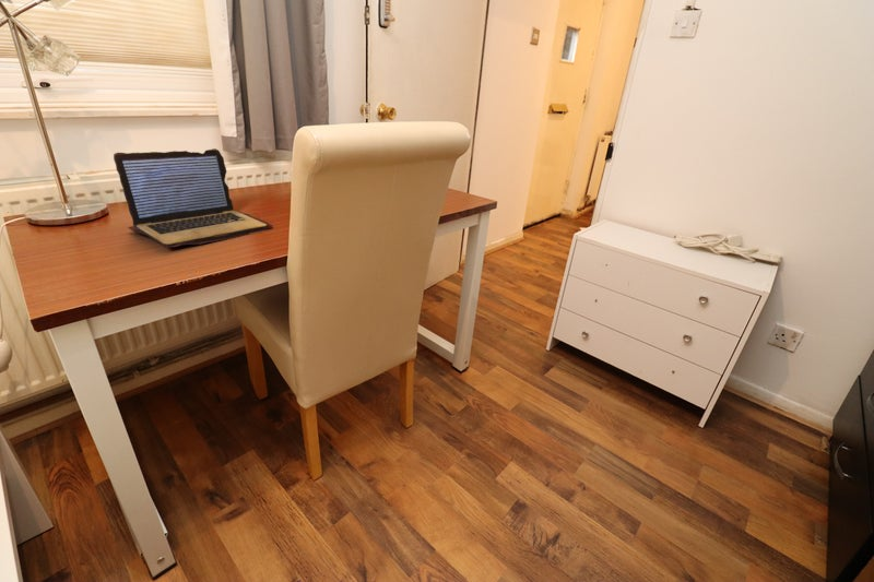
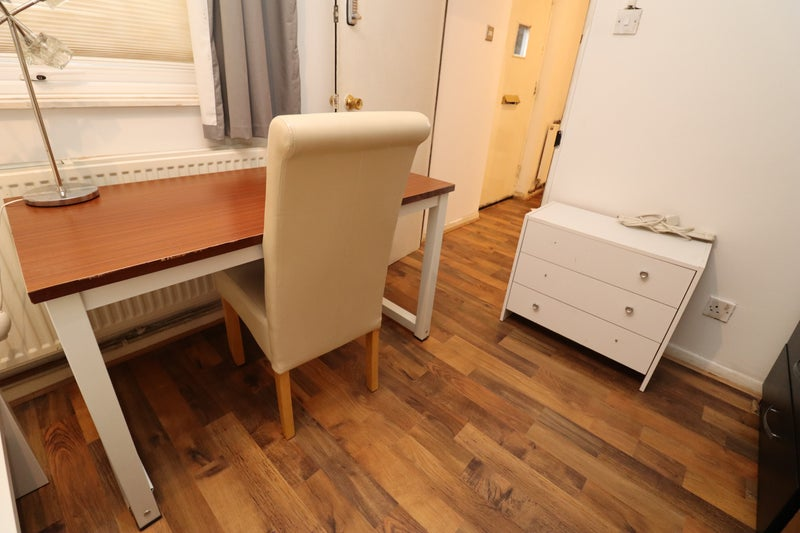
- laptop [113,147,274,249]
